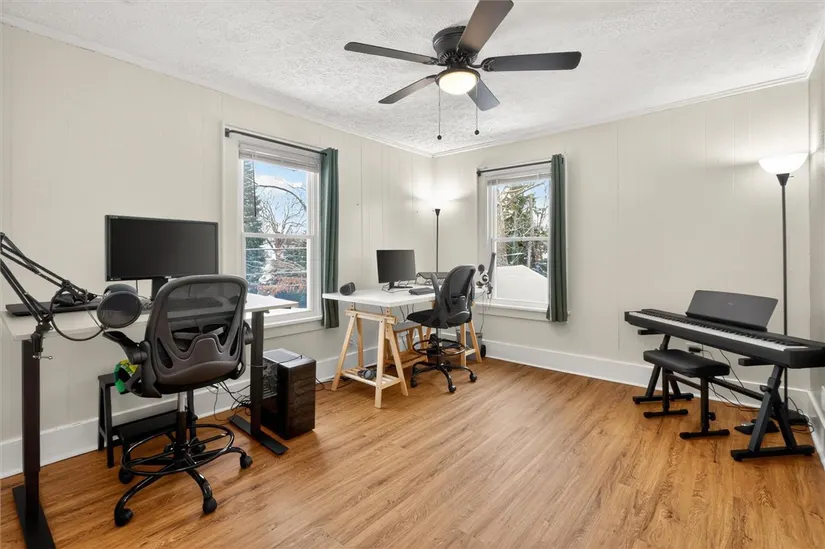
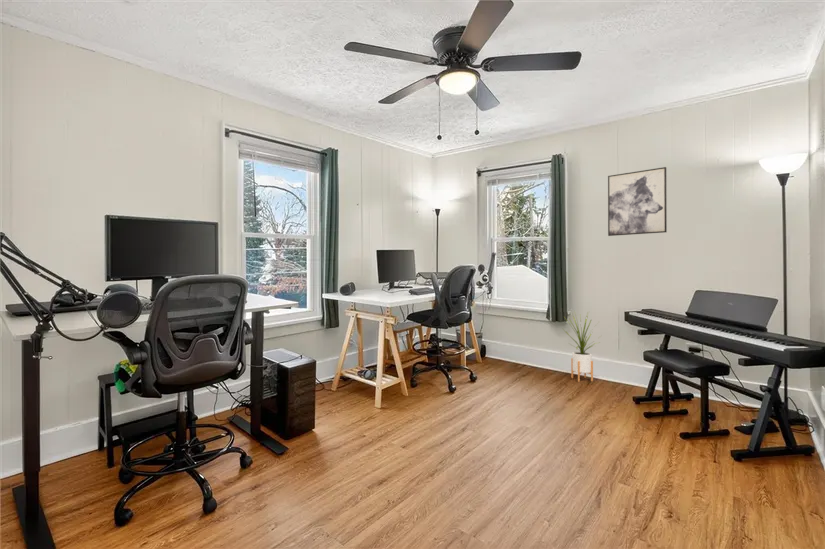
+ wall art [607,166,668,237]
+ house plant [561,310,603,383]
